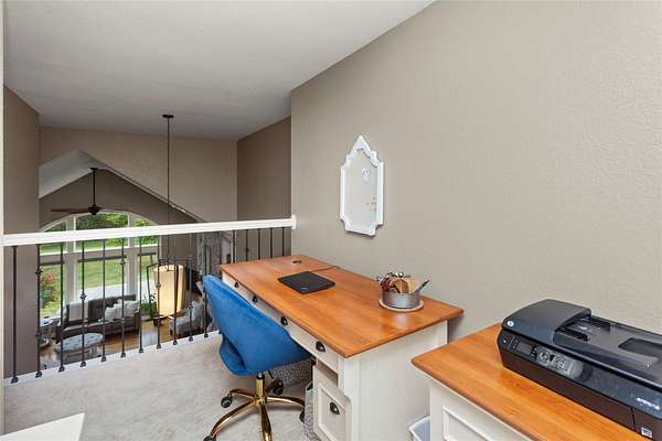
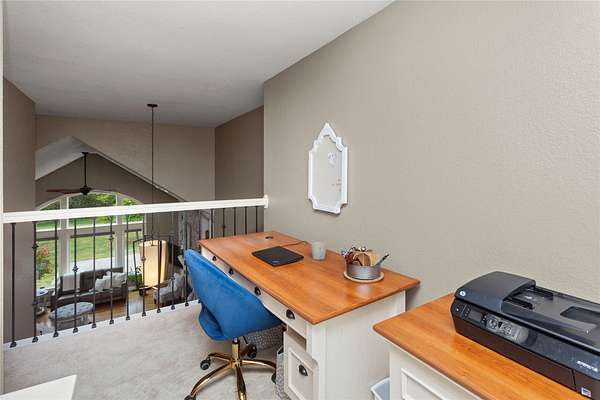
+ mug [310,241,328,261]
